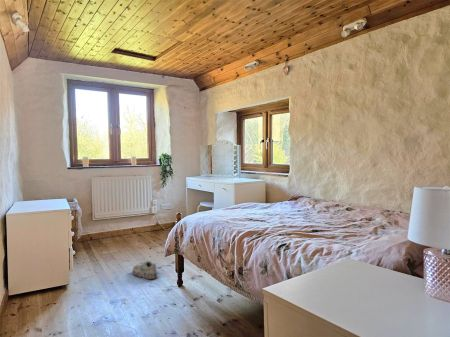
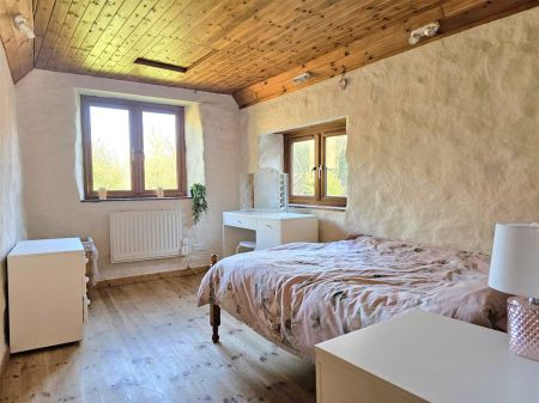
- shoe [131,260,158,280]
